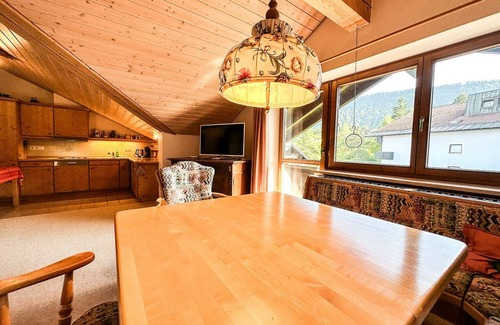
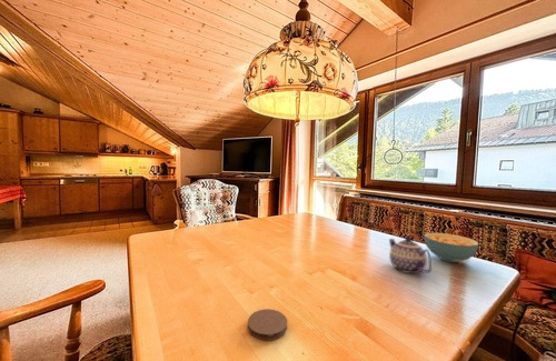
+ teapot [388,235,433,274]
+ cereal bowl [423,232,479,263]
+ coaster [247,308,288,341]
